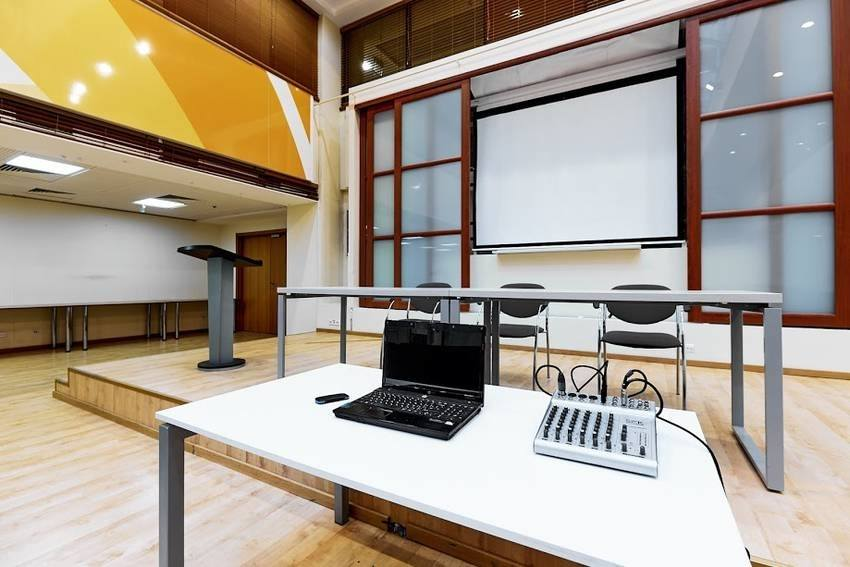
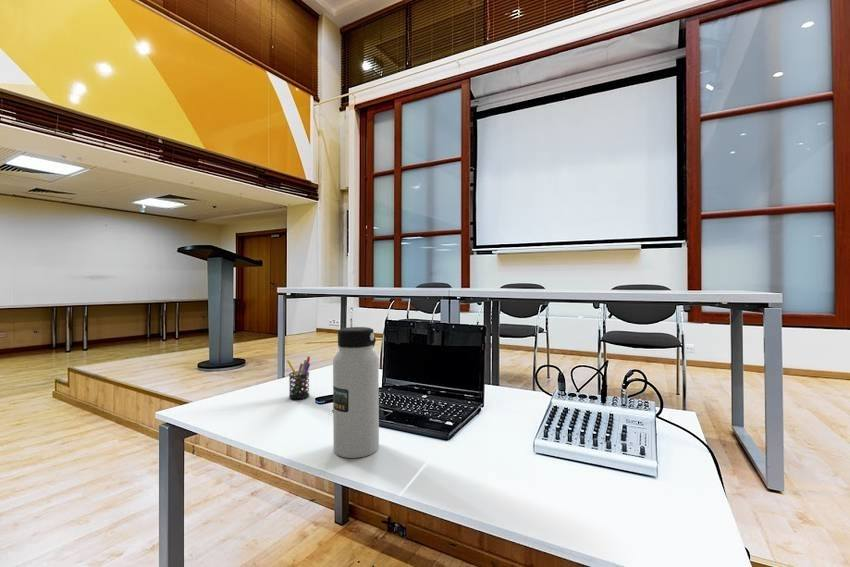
+ pen holder [286,355,311,400]
+ water bottle [332,326,380,459]
